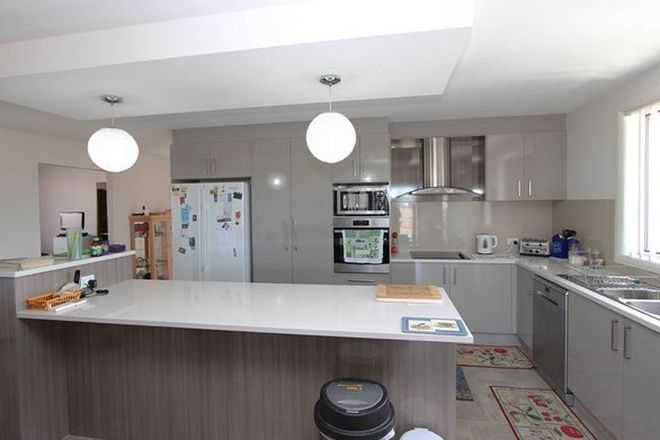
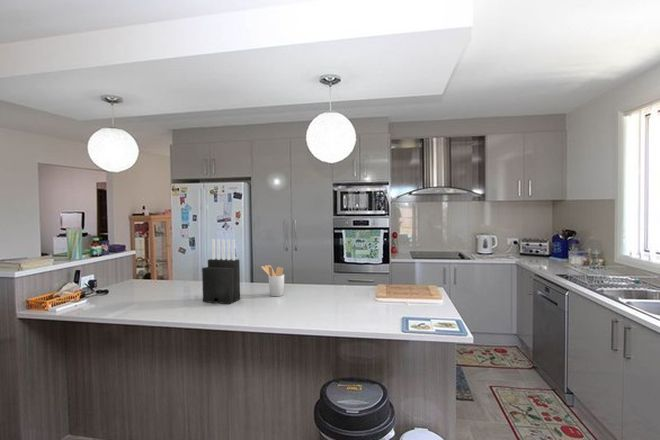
+ utensil holder [261,264,285,297]
+ knife block [201,238,241,305]
